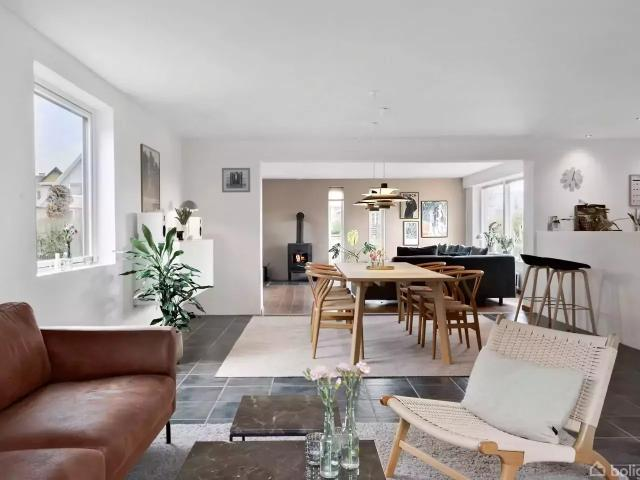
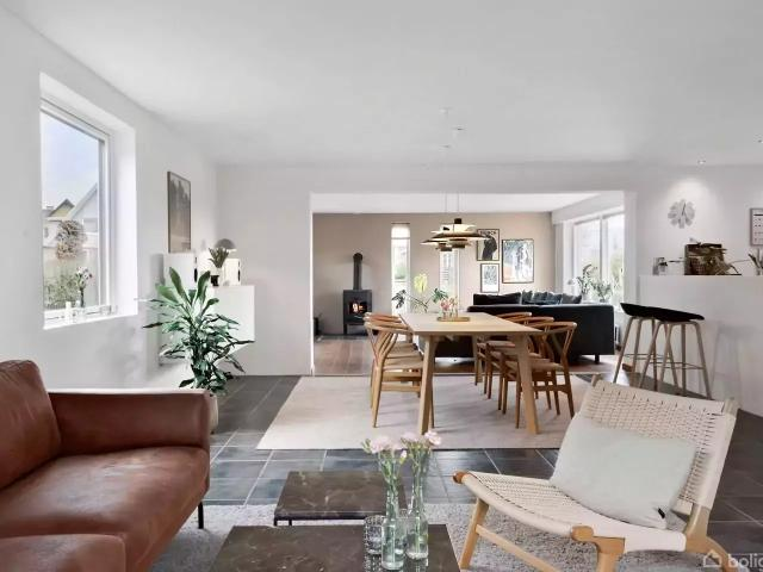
- wall art [221,167,251,193]
